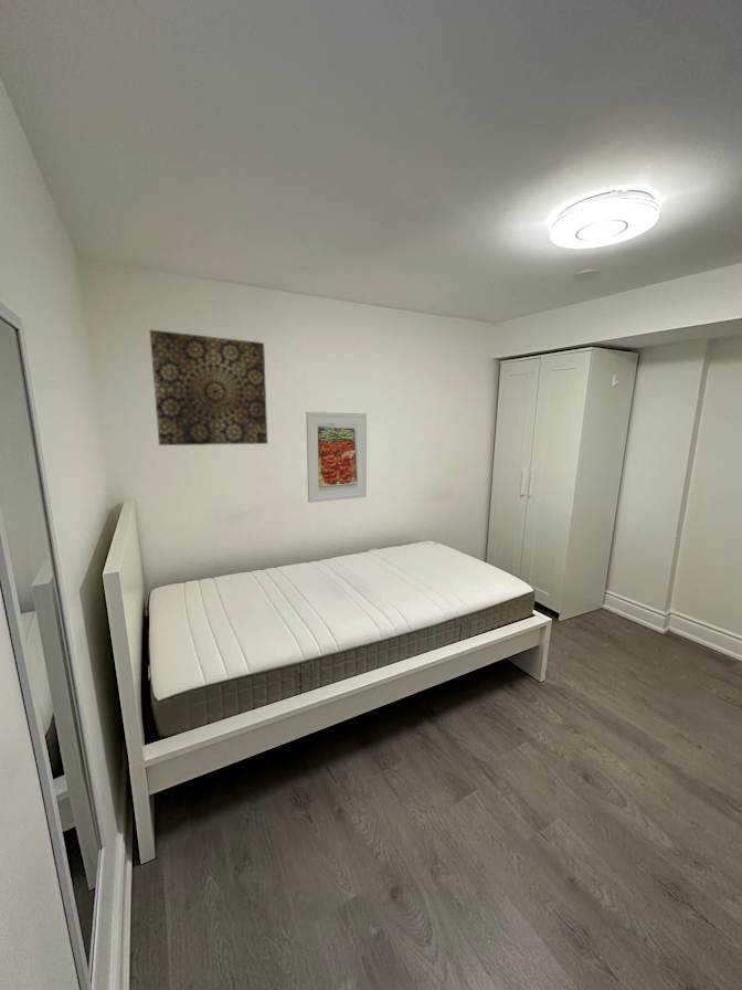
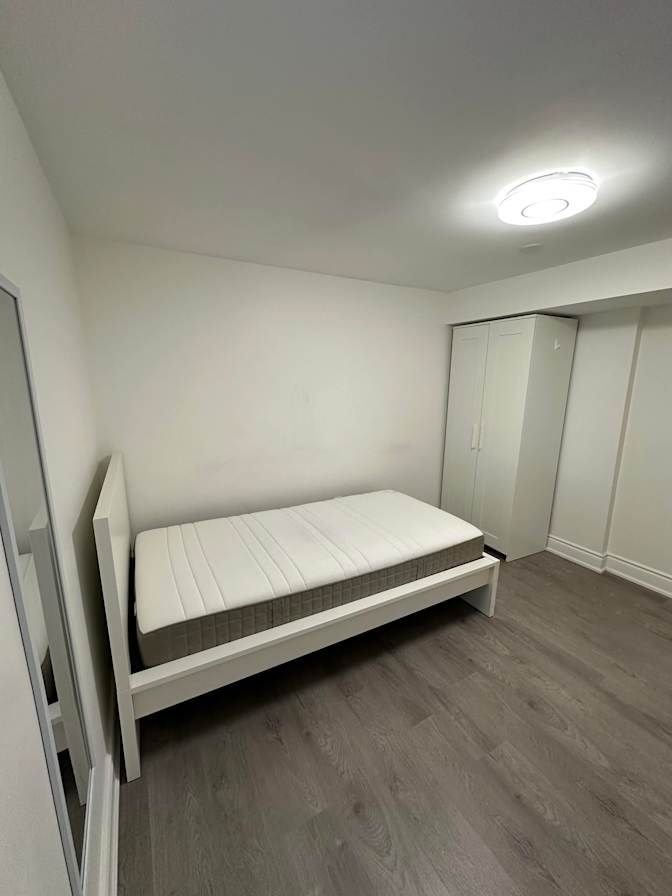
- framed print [305,411,368,504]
- wall art [149,329,268,446]
